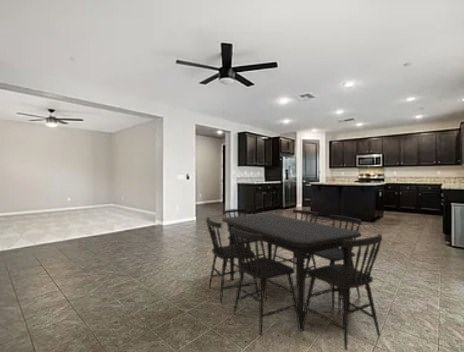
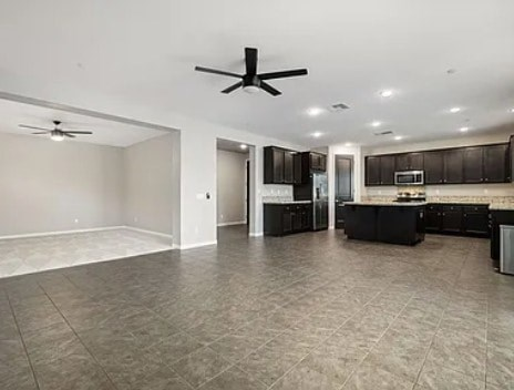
- dining table [205,207,383,351]
